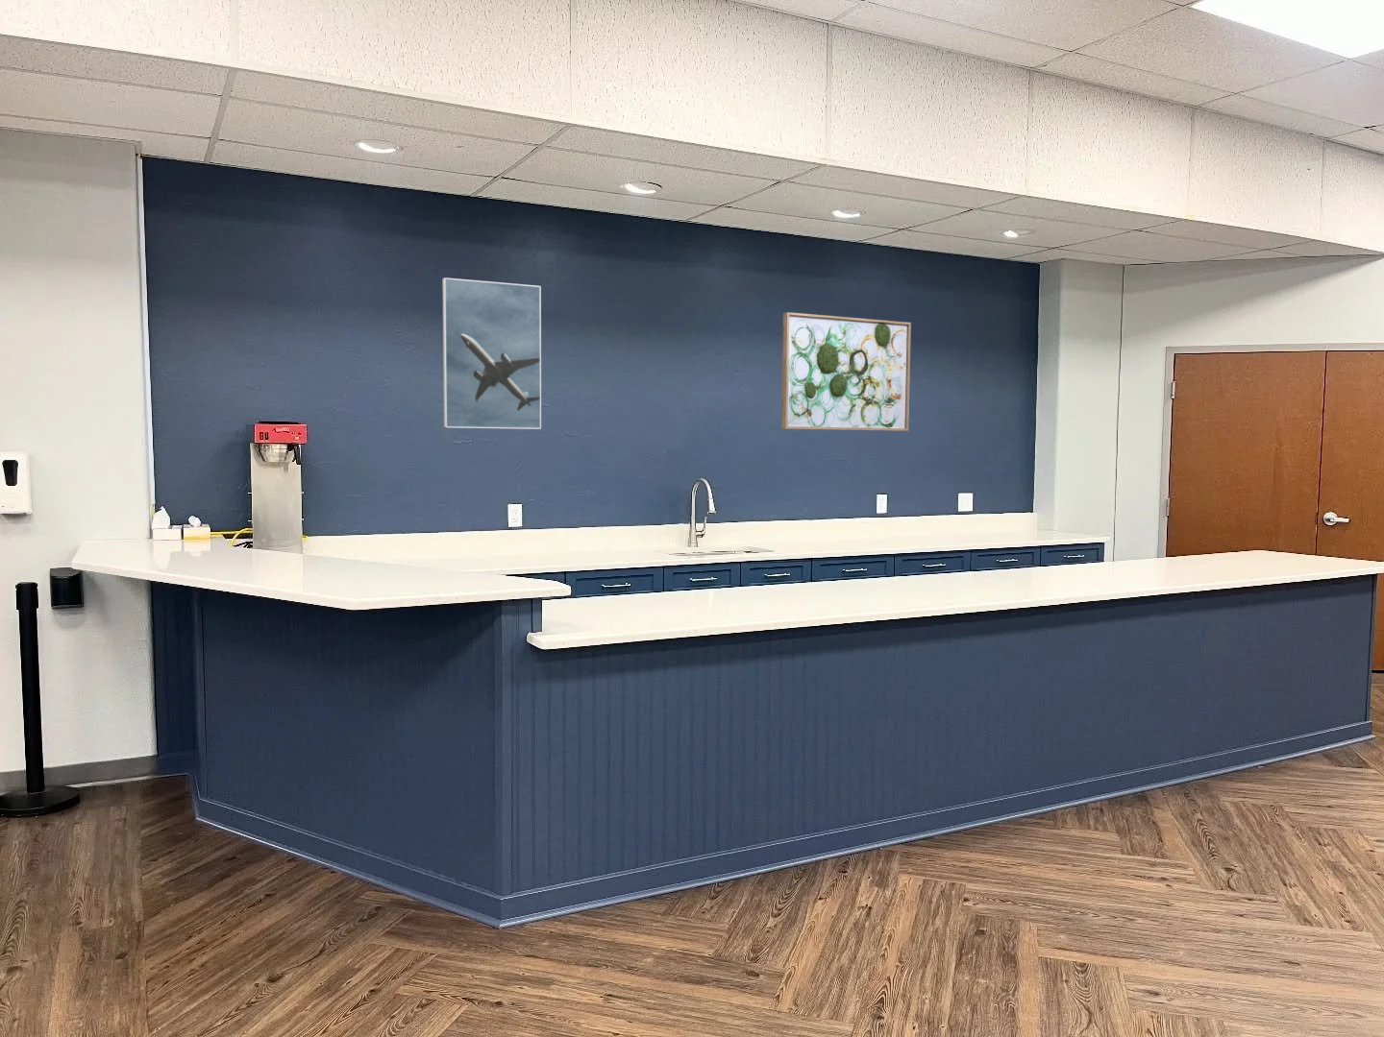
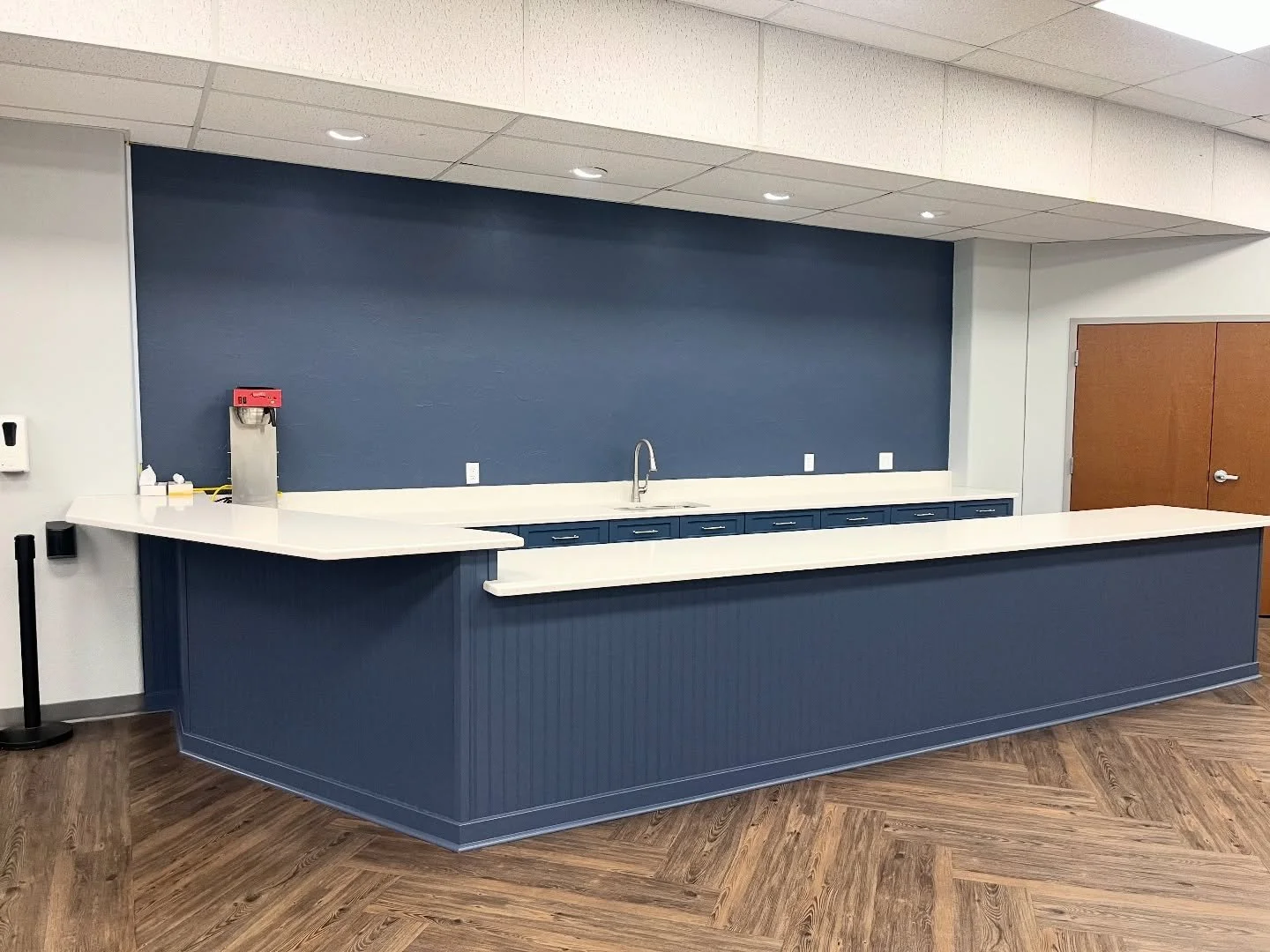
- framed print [441,277,542,430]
- wall art [780,312,912,432]
